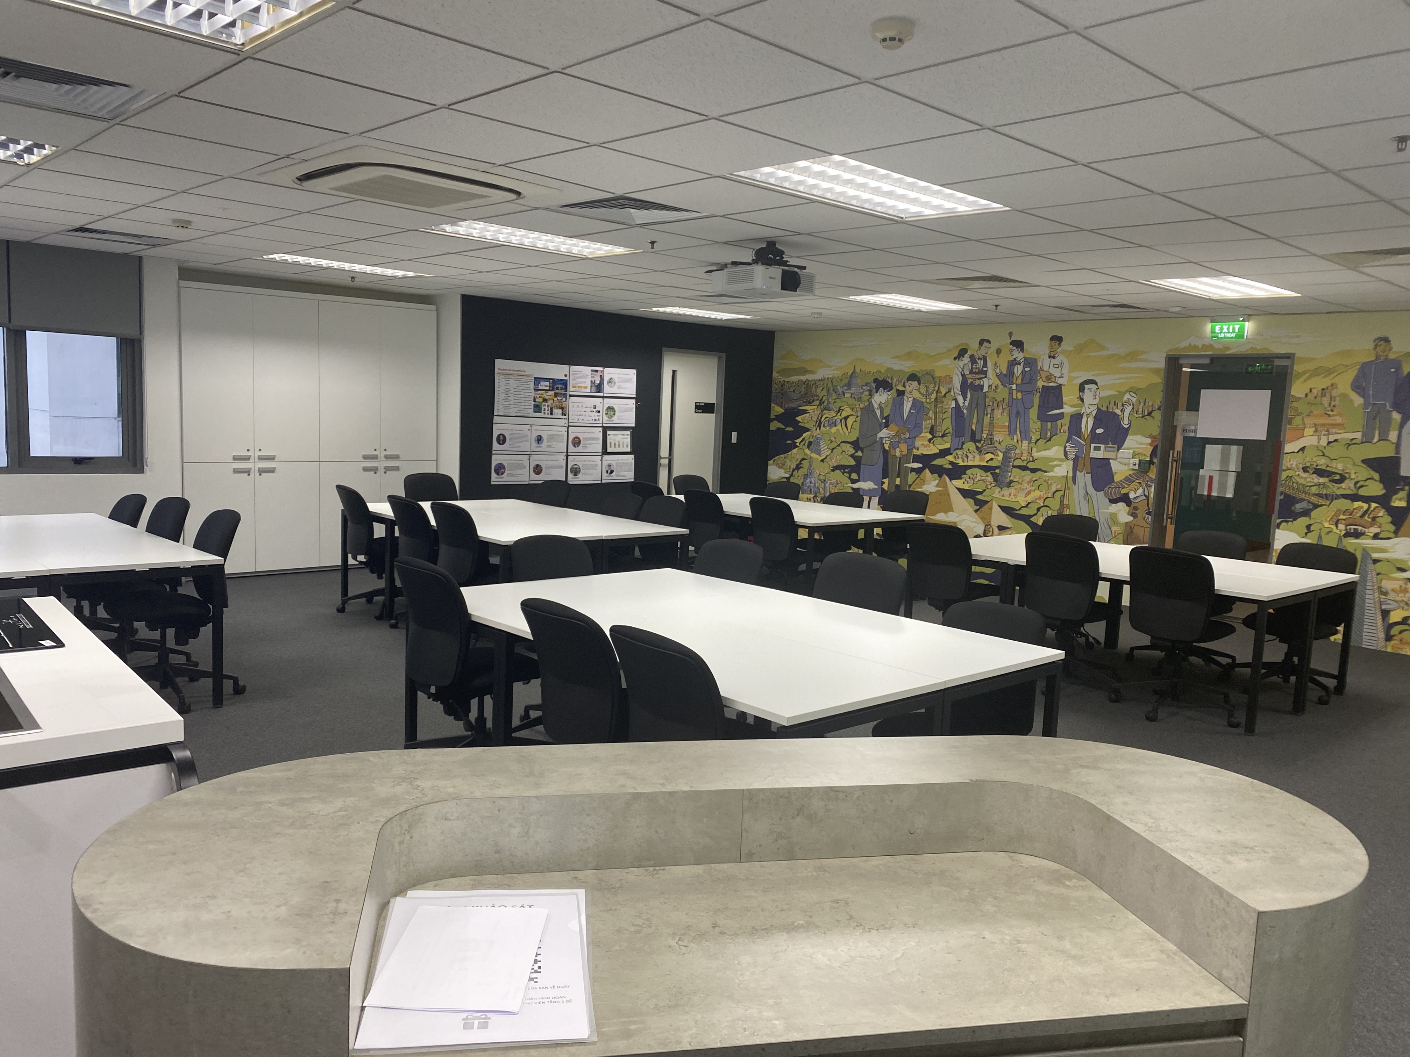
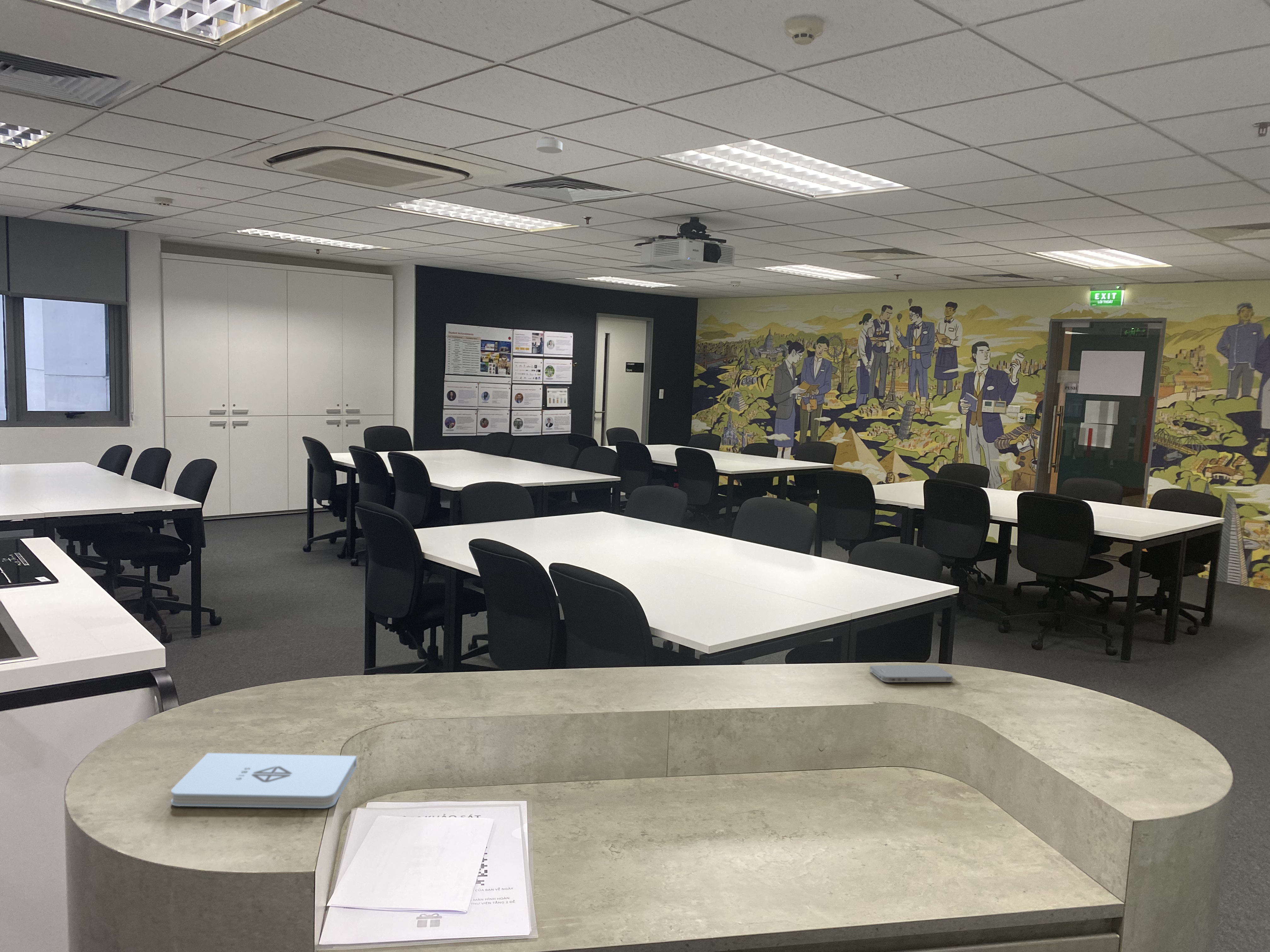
+ smartphone [869,665,953,683]
+ notepad [171,753,357,809]
+ smoke detector [536,136,563,154]
